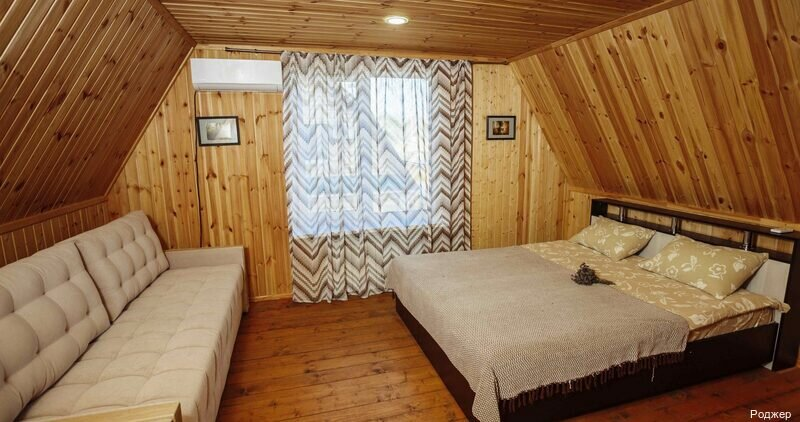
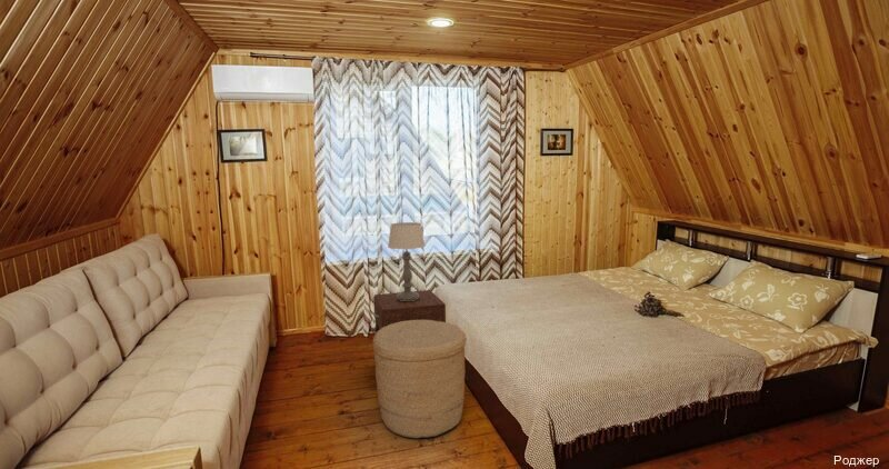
+ table lamp [387,221,426,301]
+ basket [371,320,468,439]
+ nightstand [372,289,447,333]
